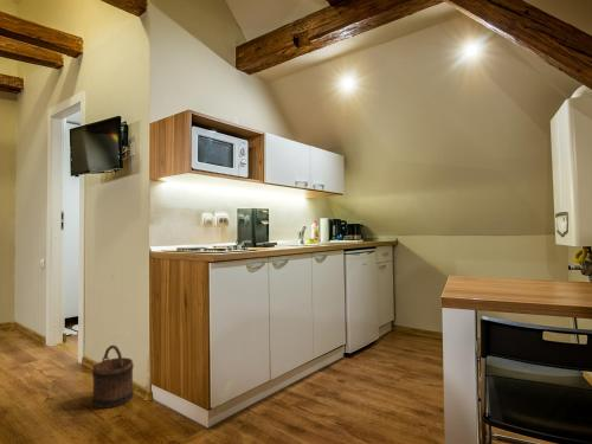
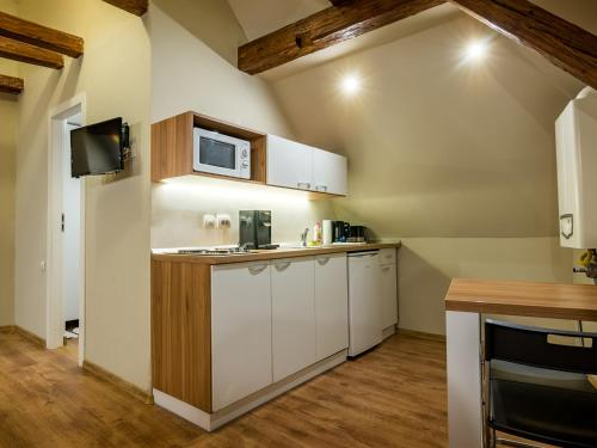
- bucket [91,343,135,410]
